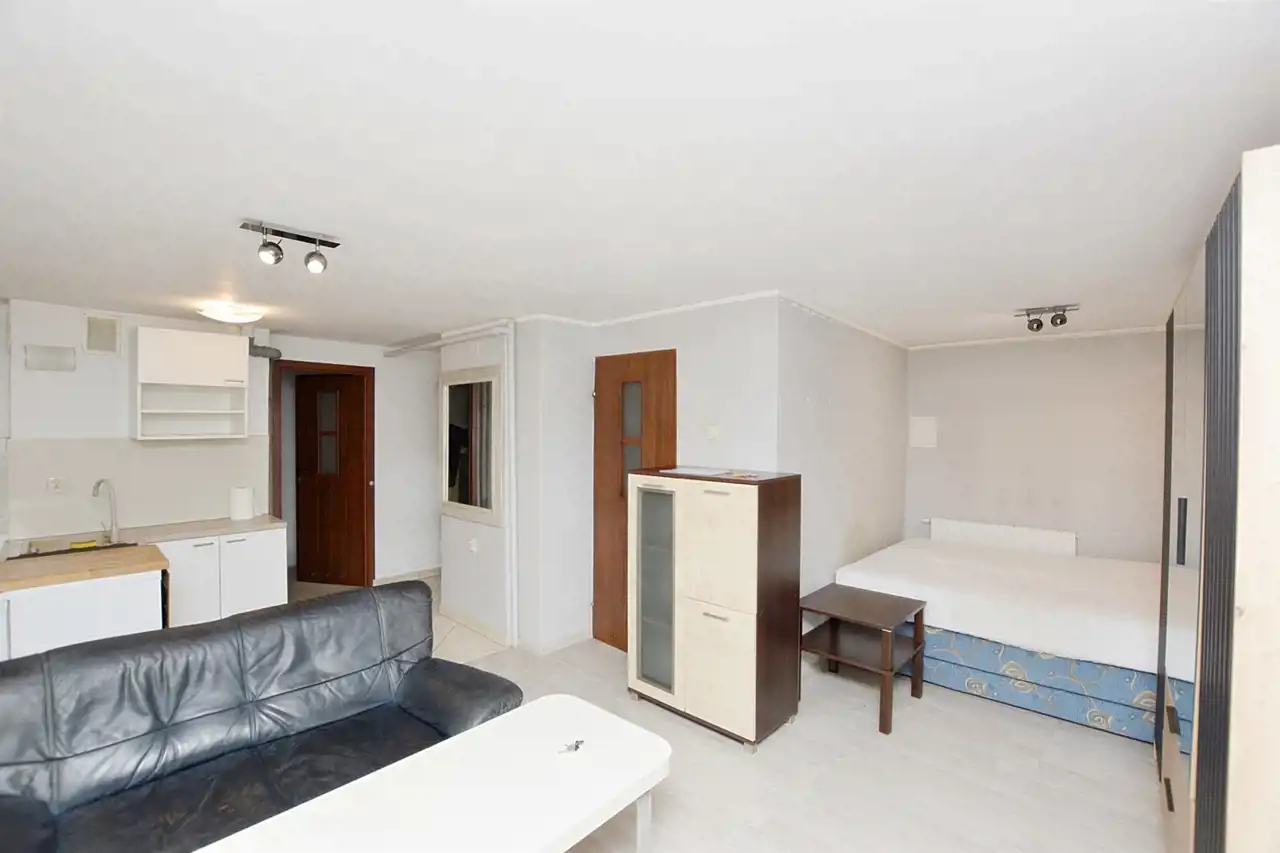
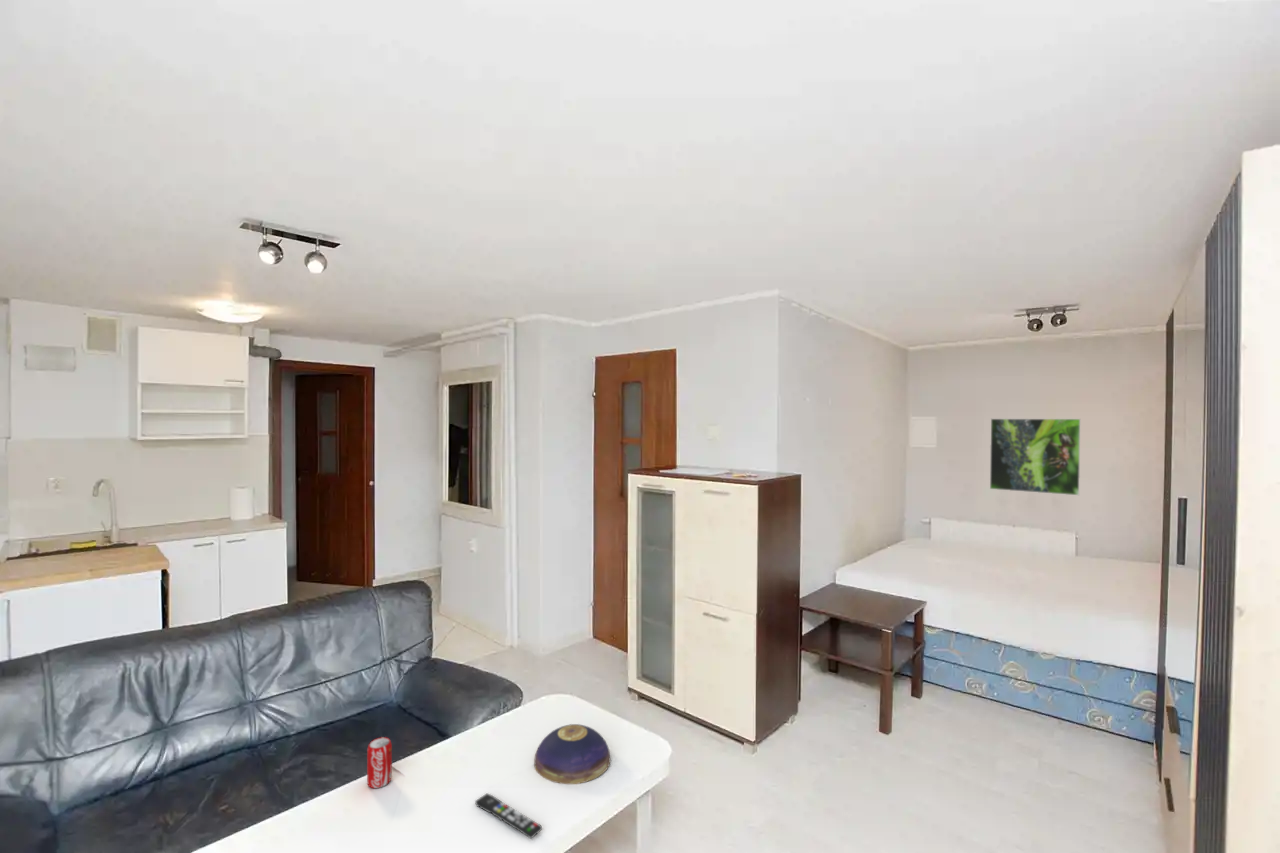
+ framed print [989,418,1081,496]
+ decorative bowl [533,723,612,785]
+ beverage can [366,736,393,789]
+ remote control [474,792,543,840]
